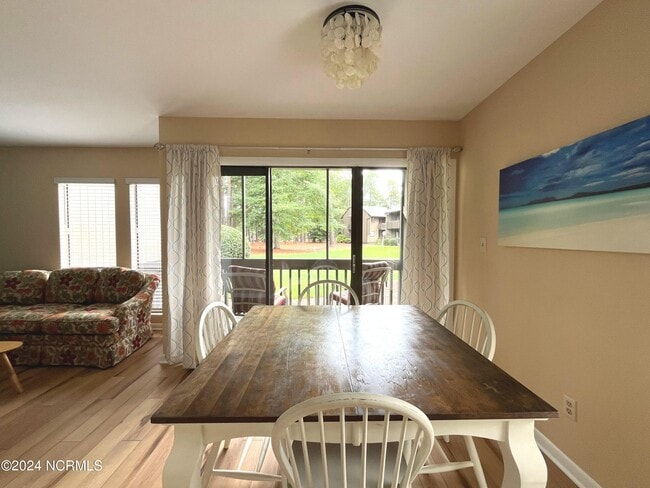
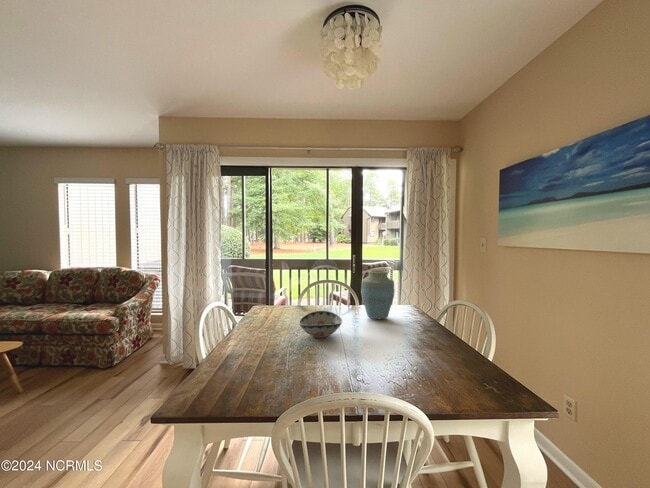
+ decorative bowl [298,310,343,339]
+ vase [360,269,396,321]
